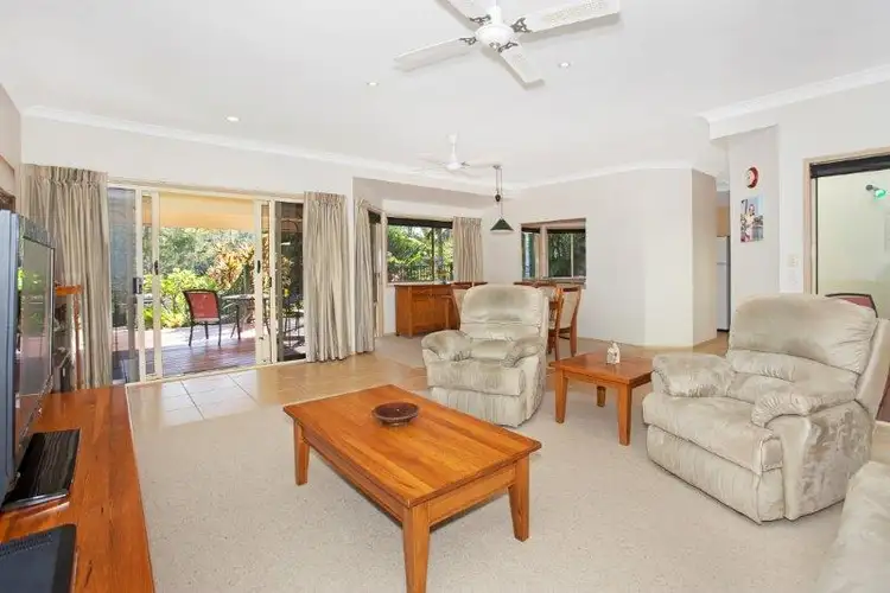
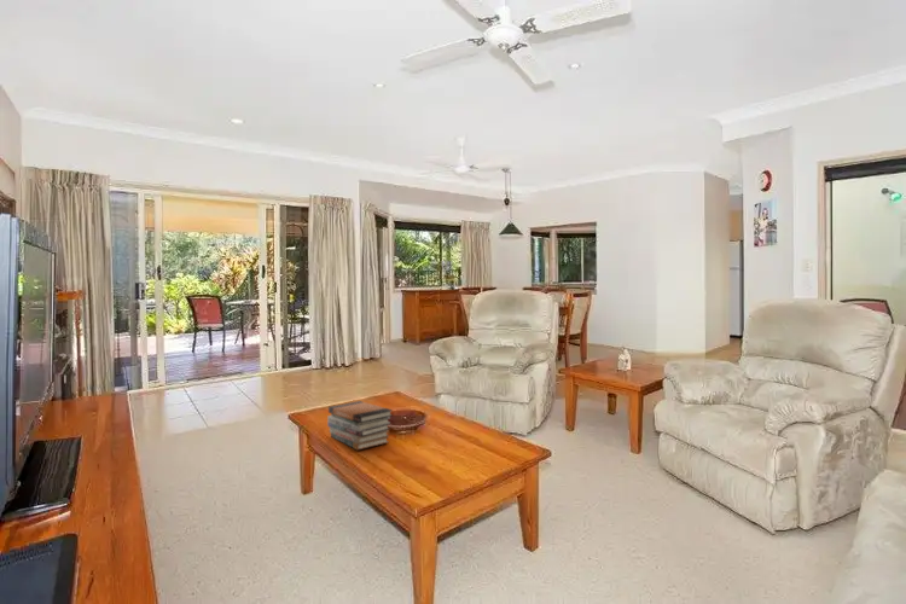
+ book stack [326,400,394,451]
